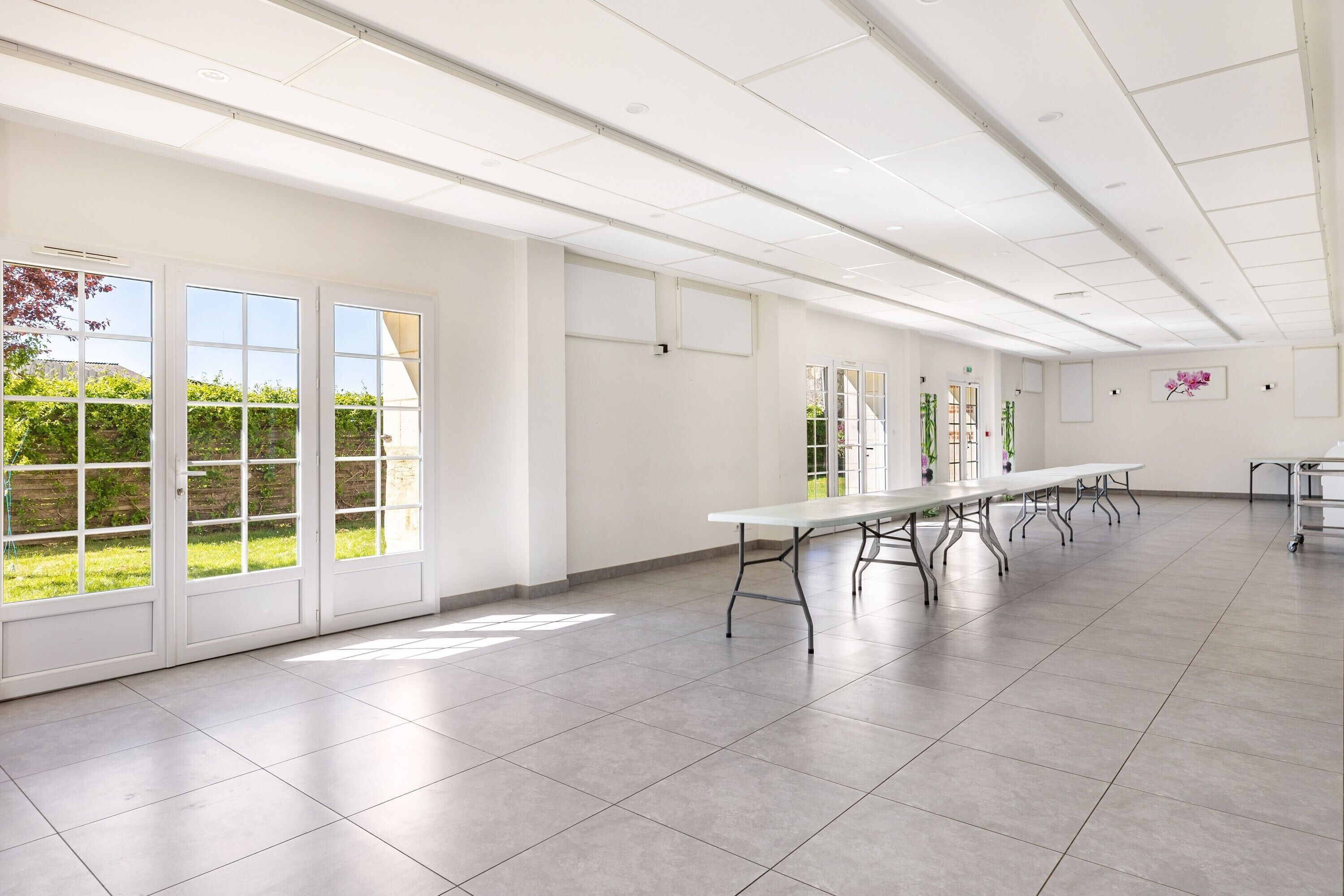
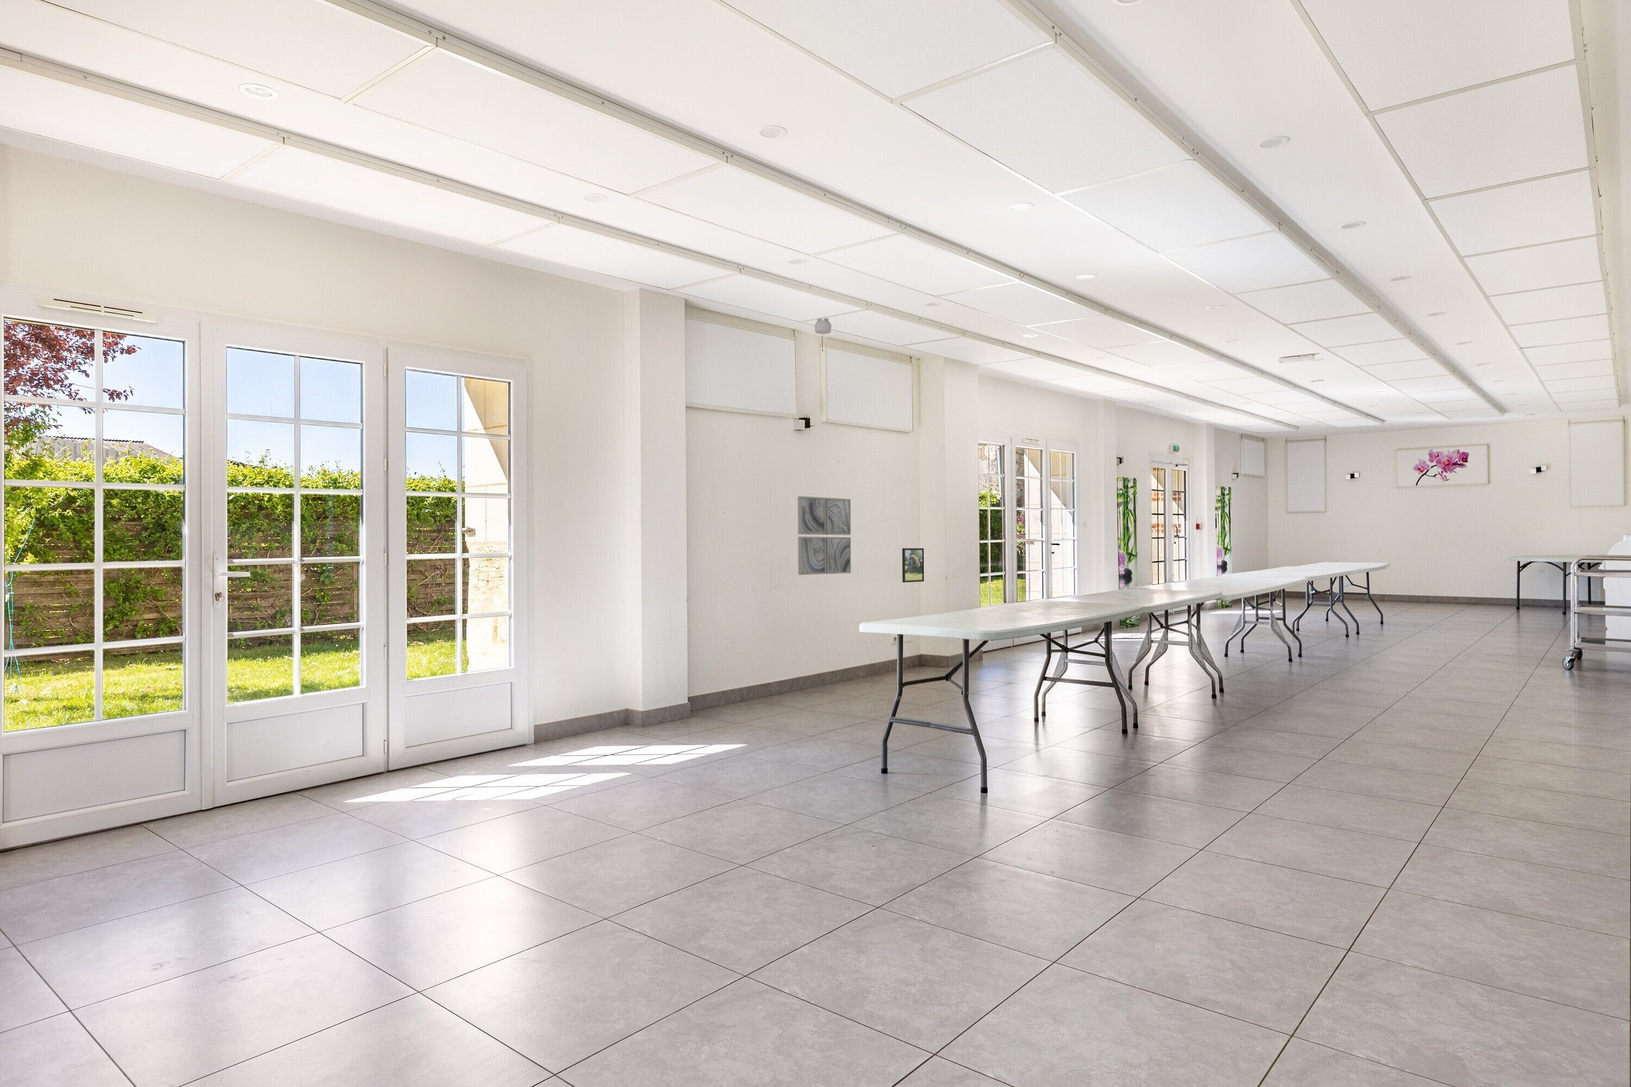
+ smoke detector [814,318,831,335]
+ wall art [797,496,852,575]
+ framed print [902,548,925,584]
